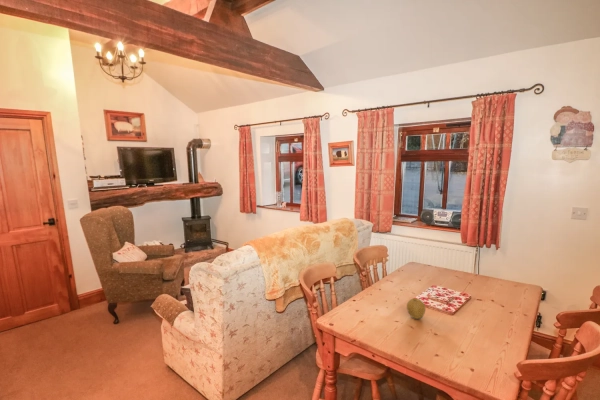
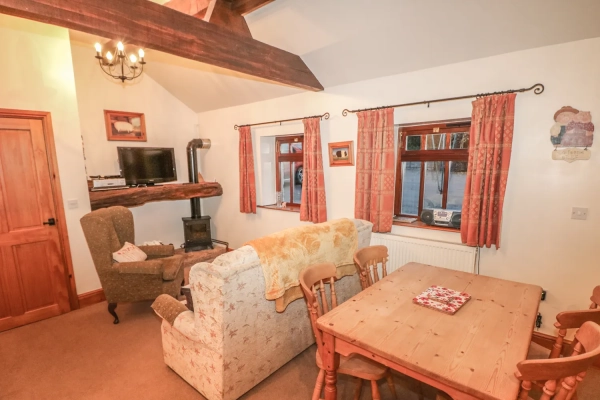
- fruit [406,297,426,320]
